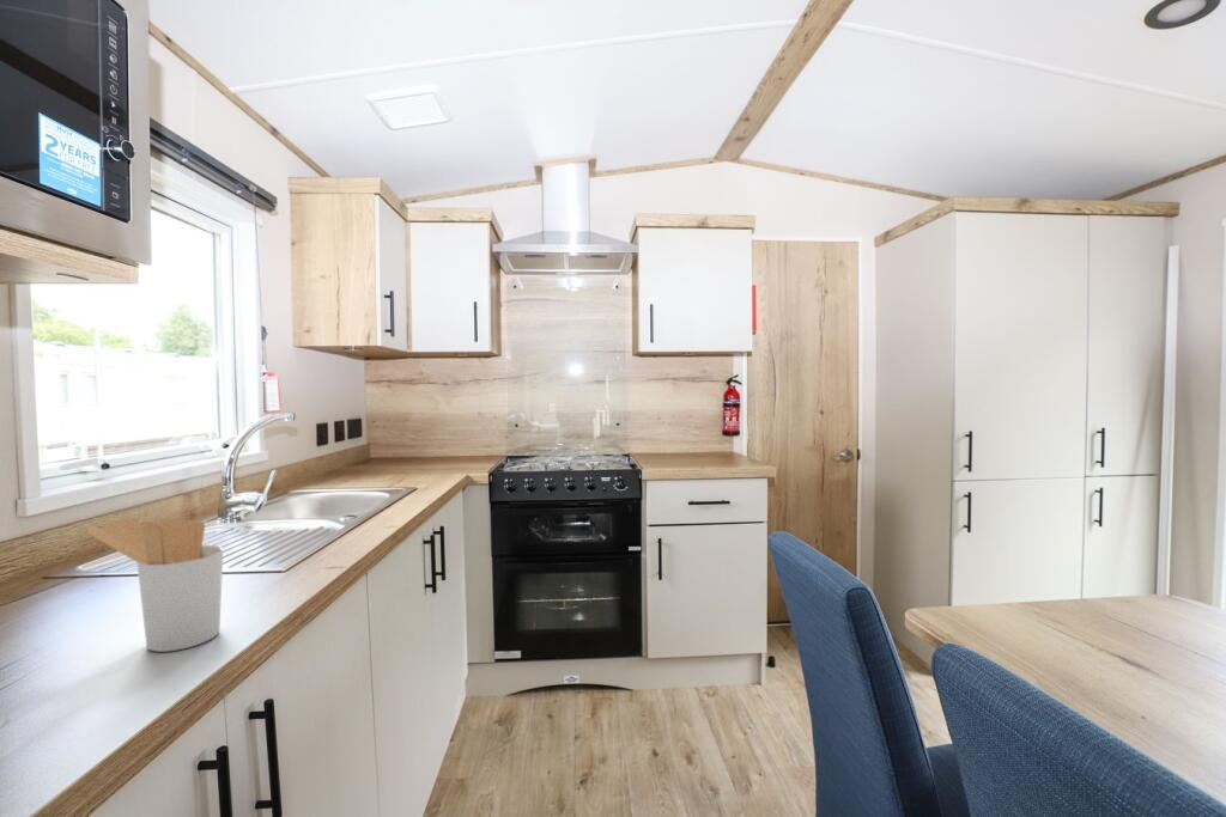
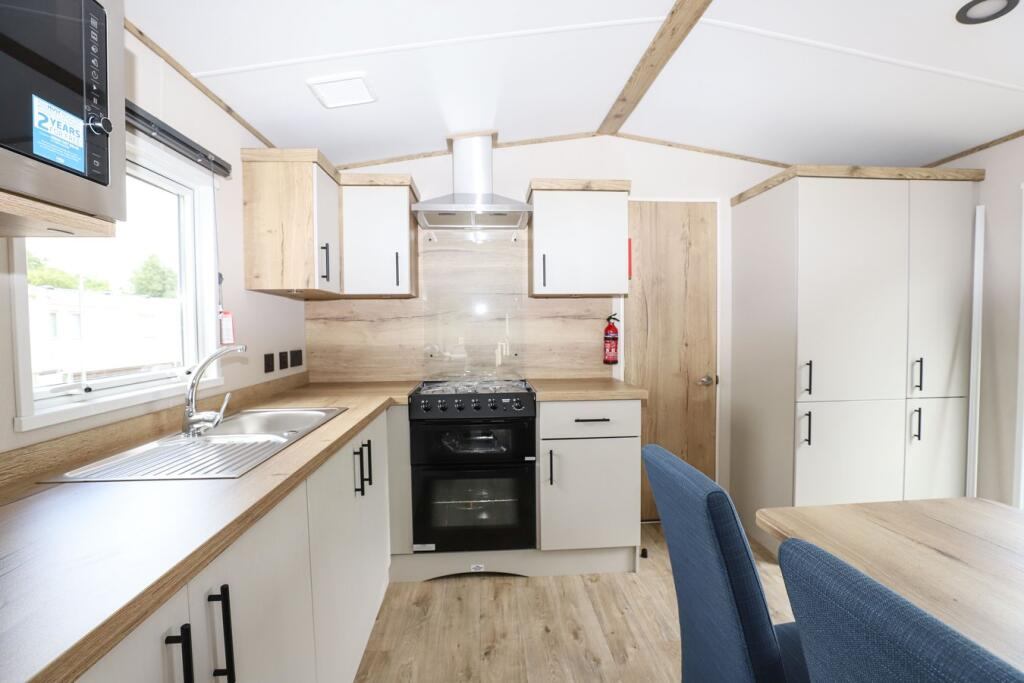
- utensil holder [86,517,225,653]
